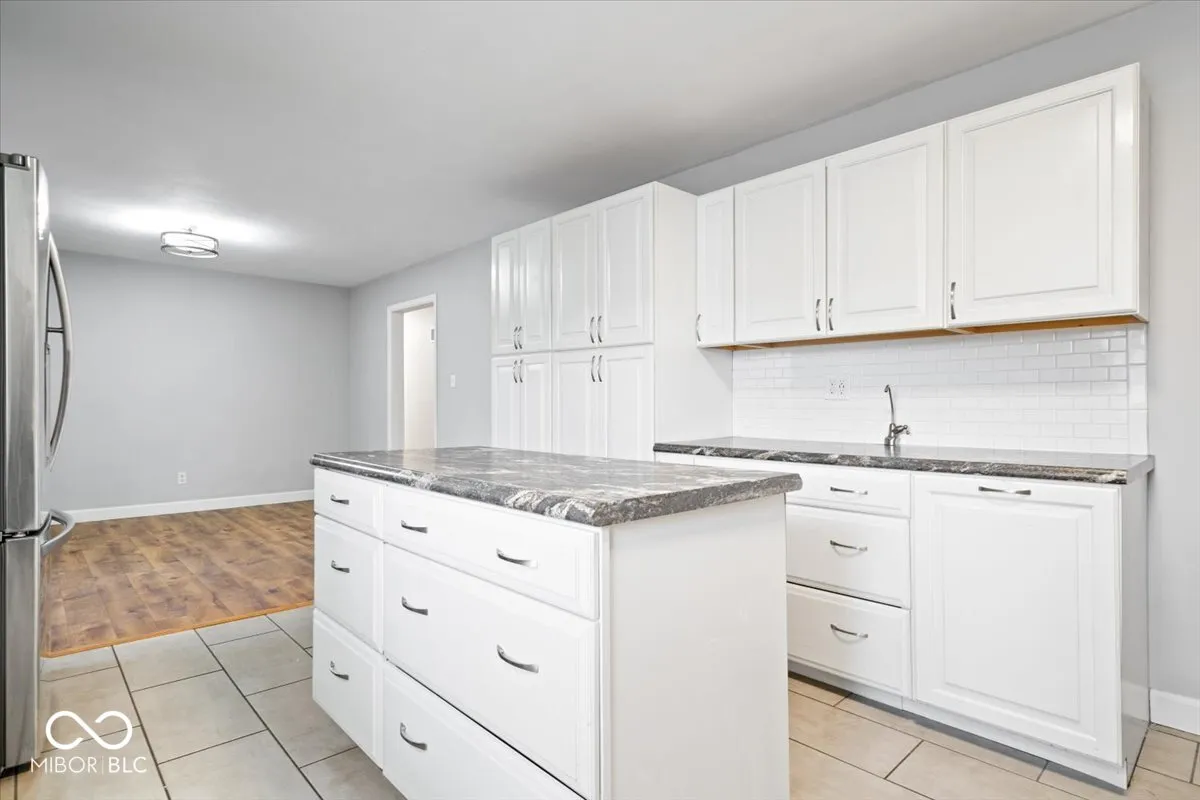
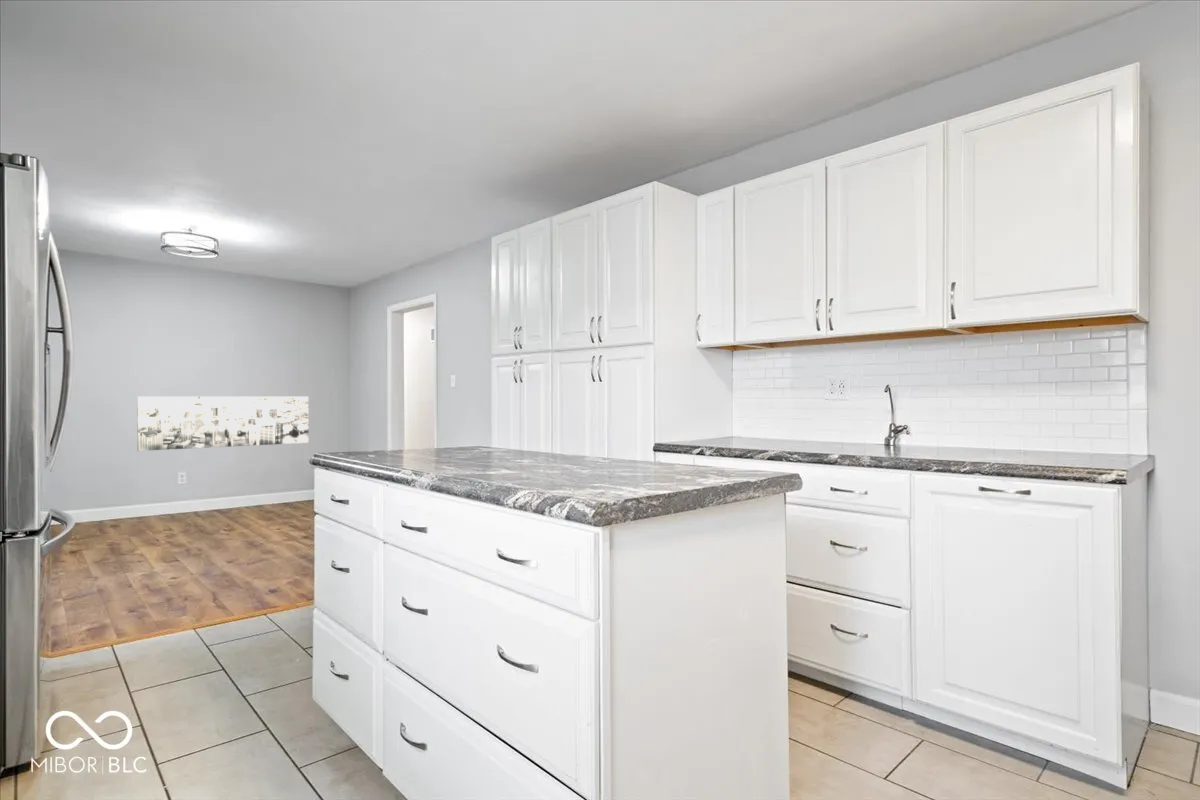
+ wall art [136,395,310,452]
